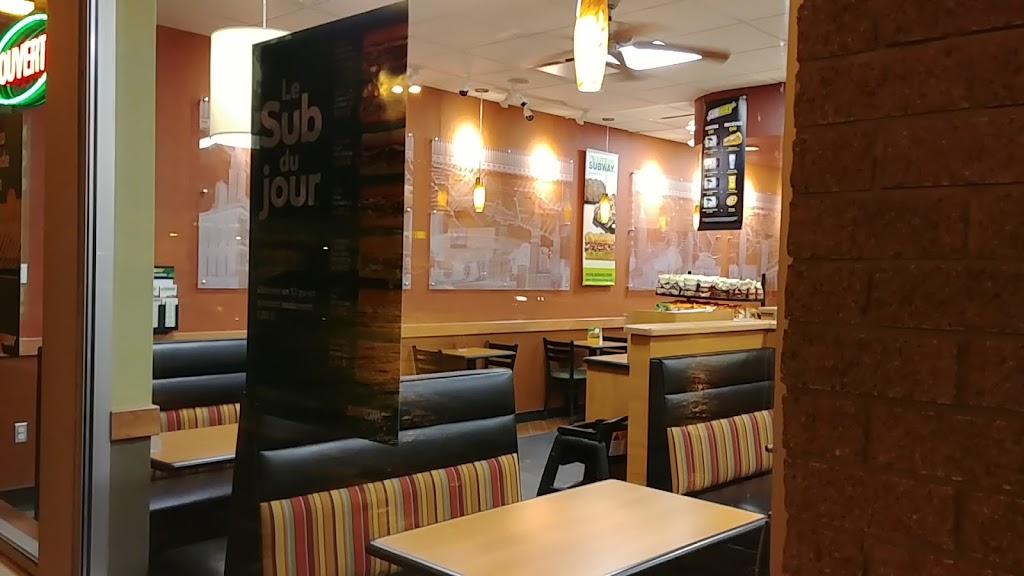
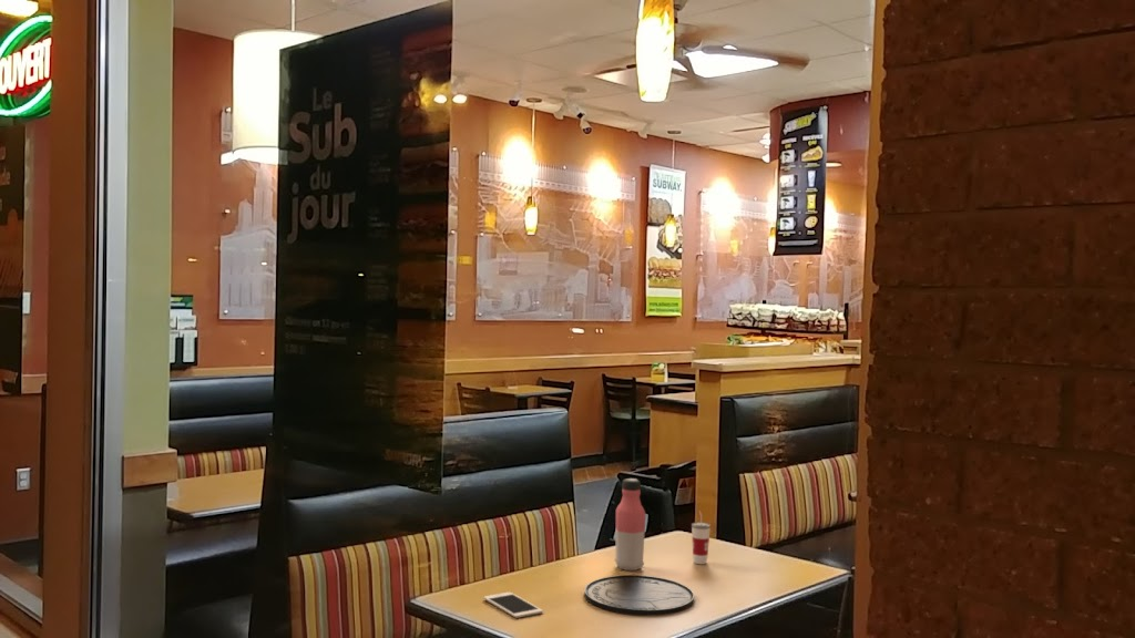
+ cell phone [482,591,544,619]
+ plate [583,574,695,617]
+ cup [691,510,712,565]
+ water bottle [613,477,646,572]
